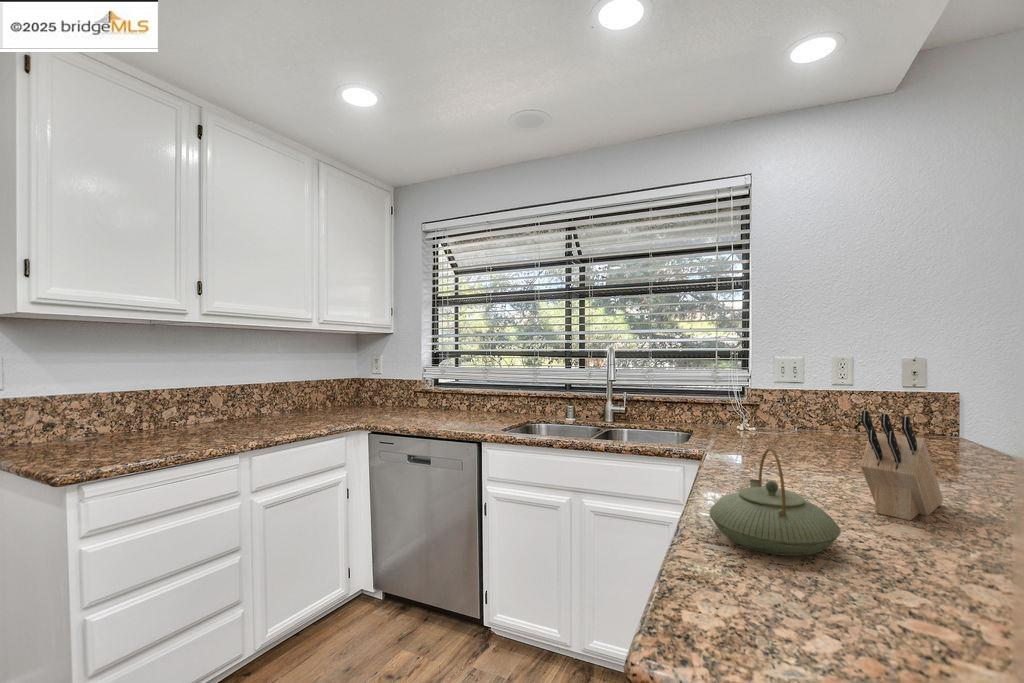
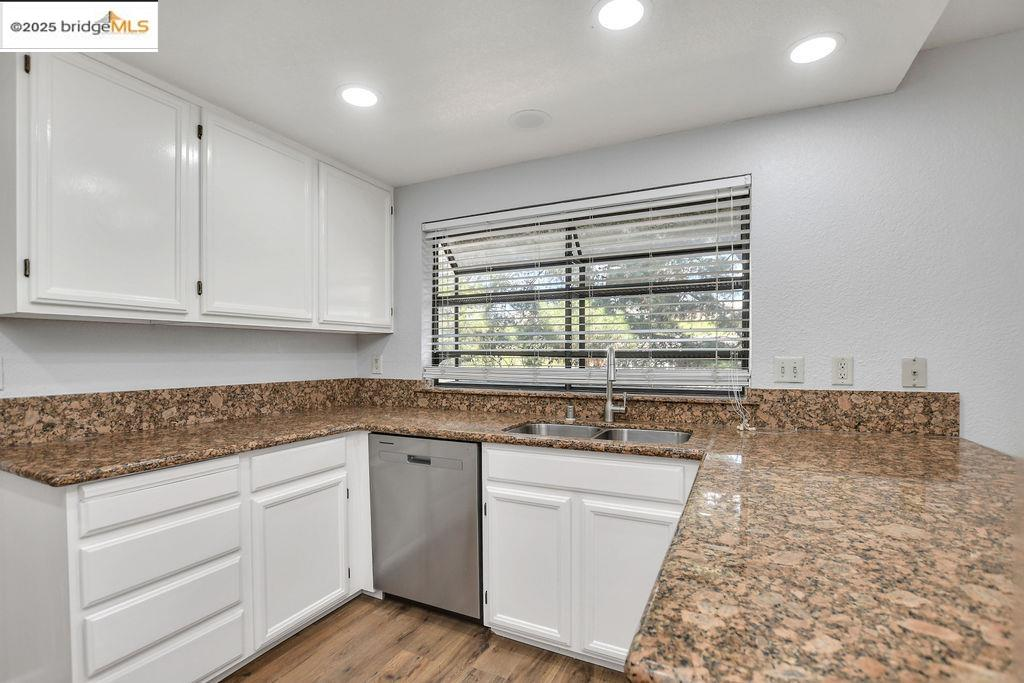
- teapot [708,447,842,557]
- knife block [860,409,944,521]
